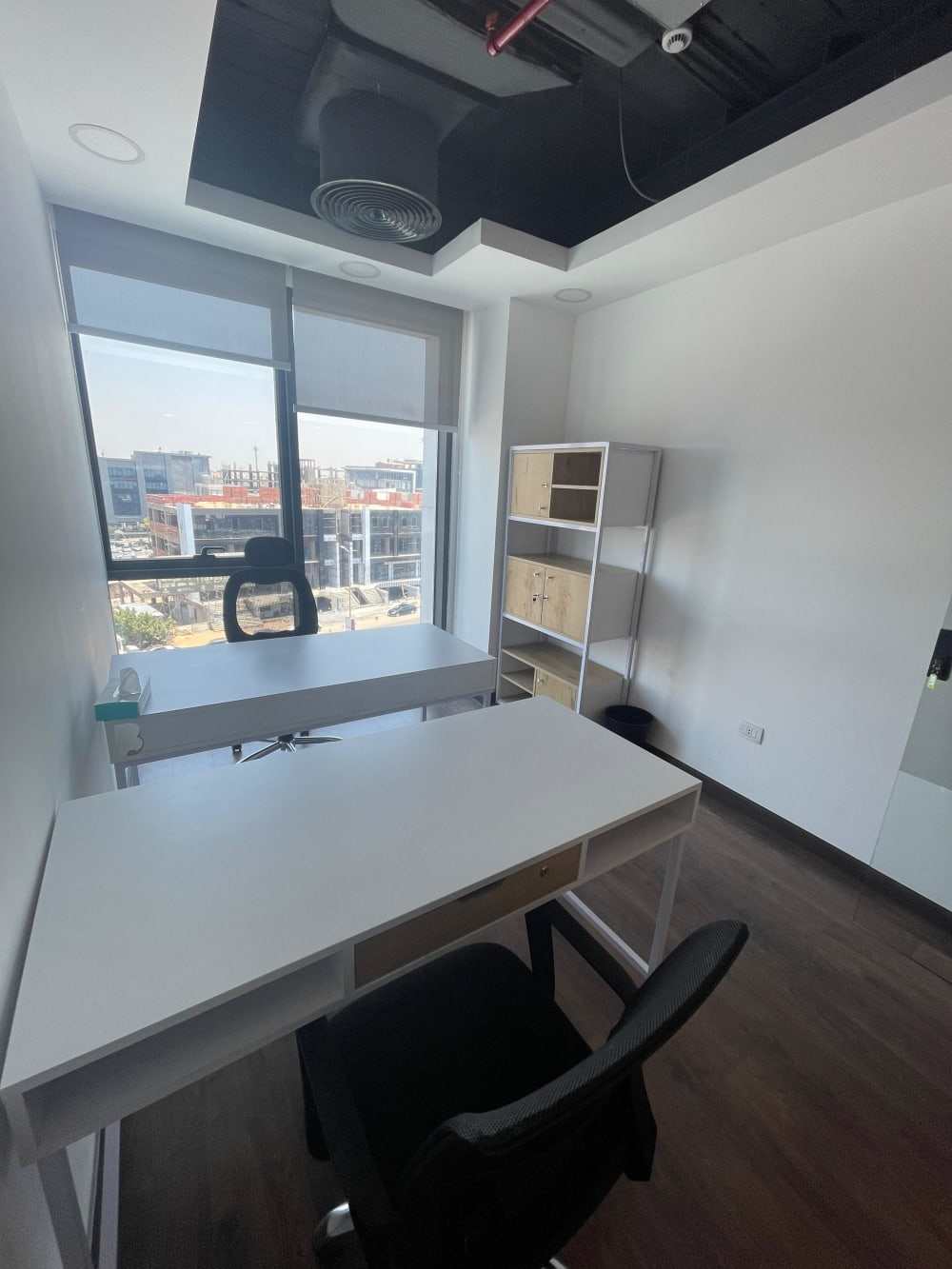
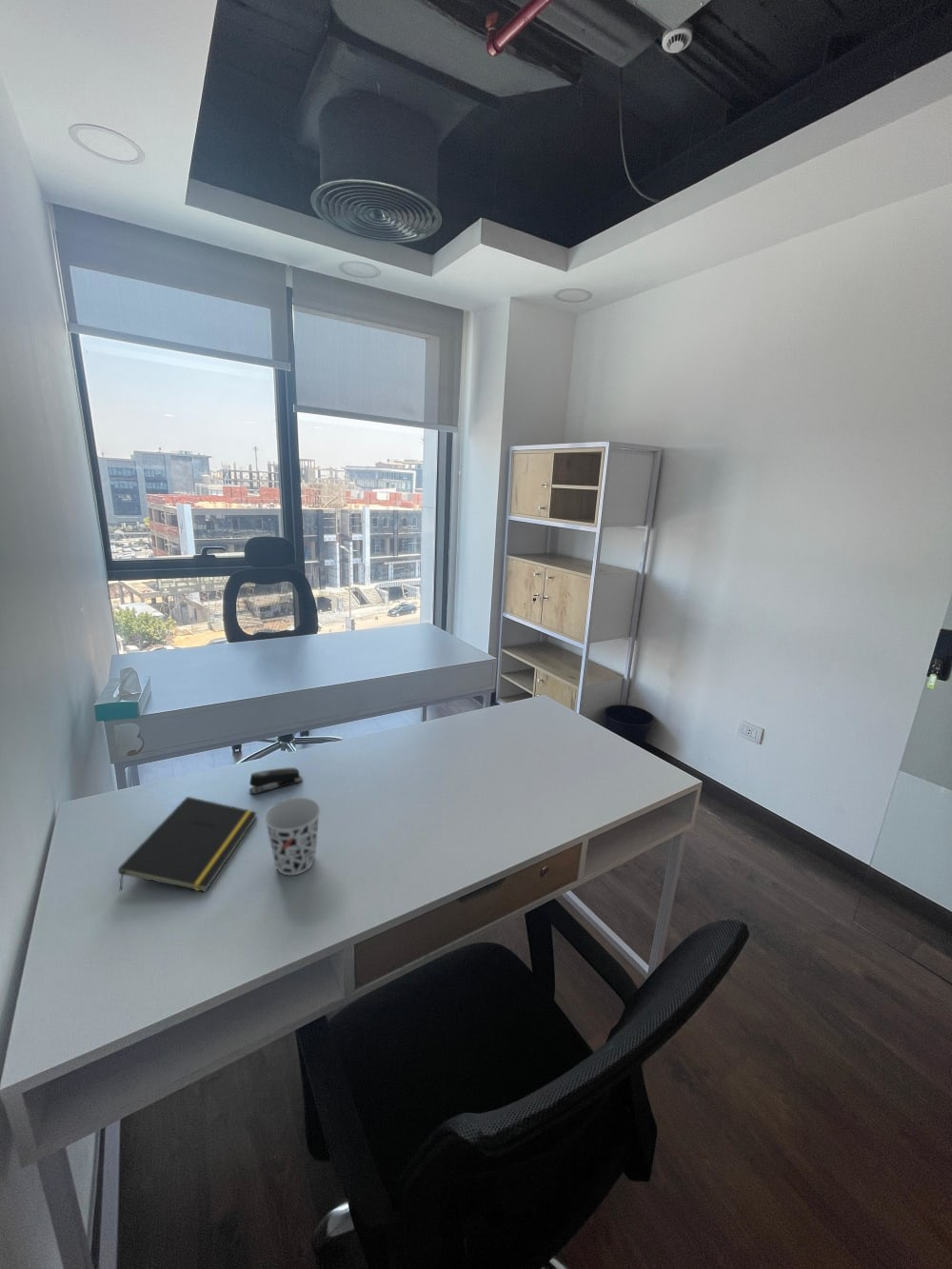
+ stapler [248,766,304,795]
+ cup [264,797,322,876]
+ notepad [117,796,258,893]
